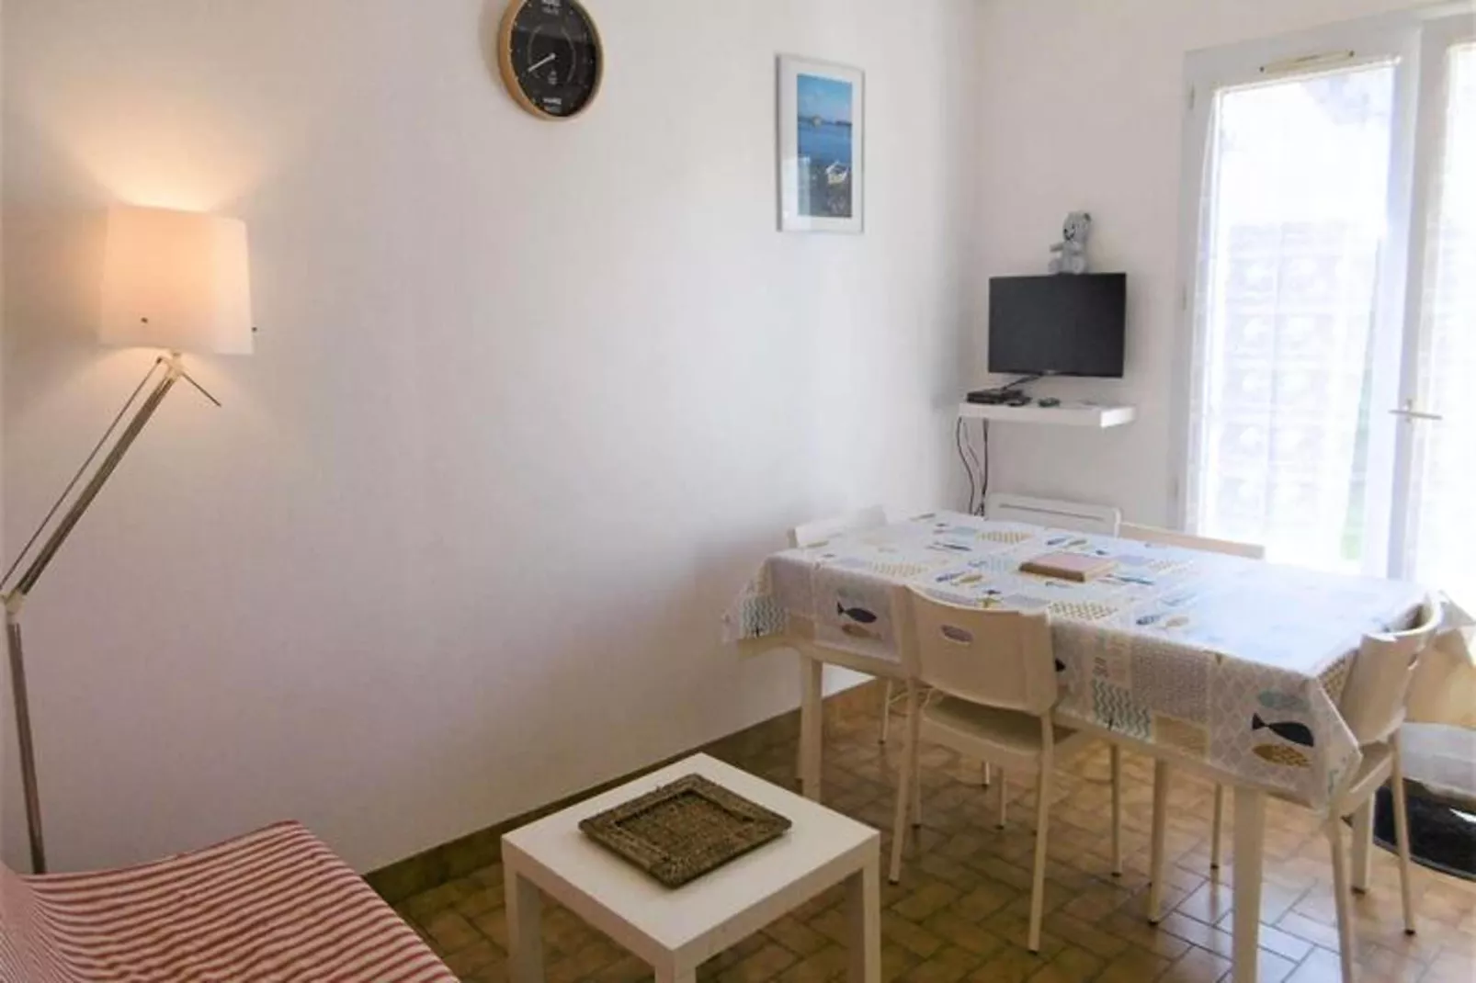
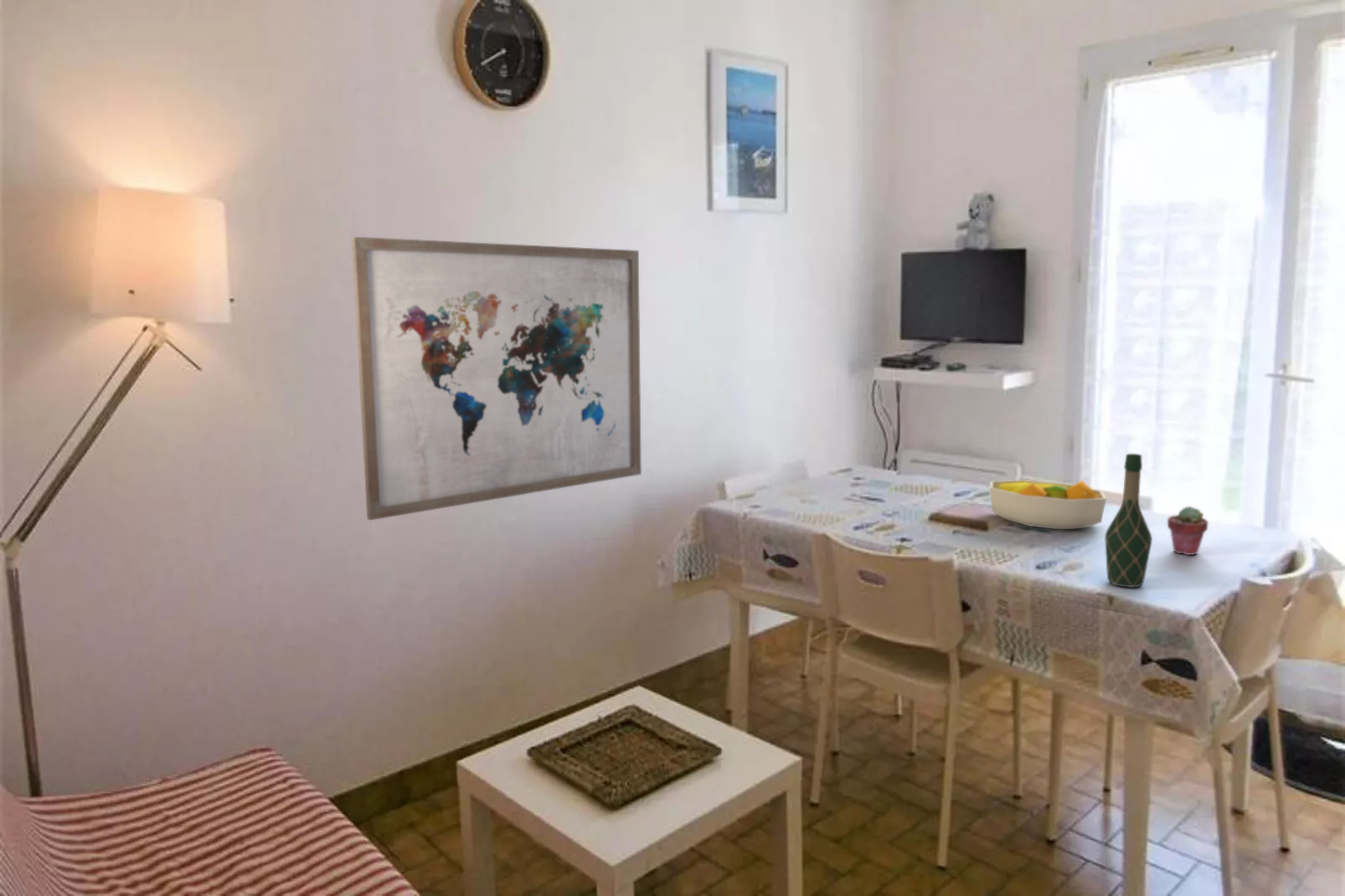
+ wine bottle [1104,453,1153,588]
+ fruit bowl [989,479,1107,530]
+ wall art [351,236,642,521]
+ potted succulent [1167,505,1209,556]
